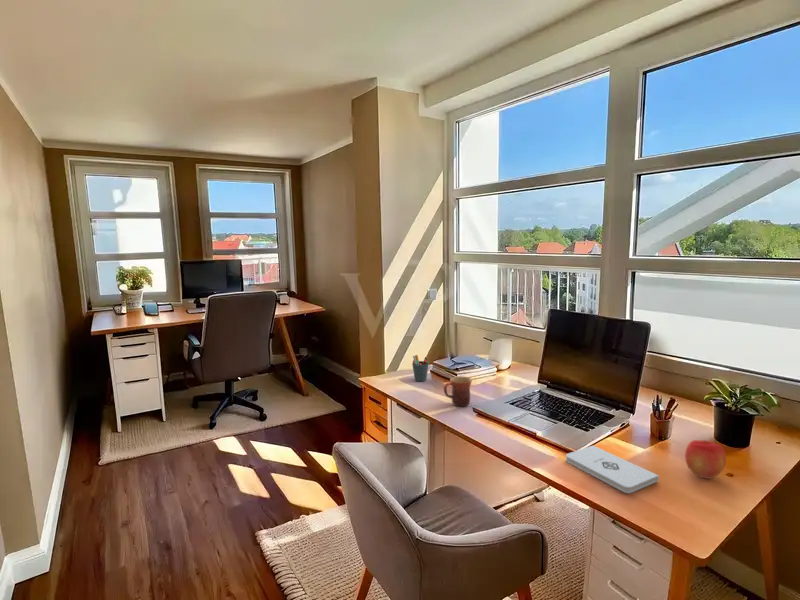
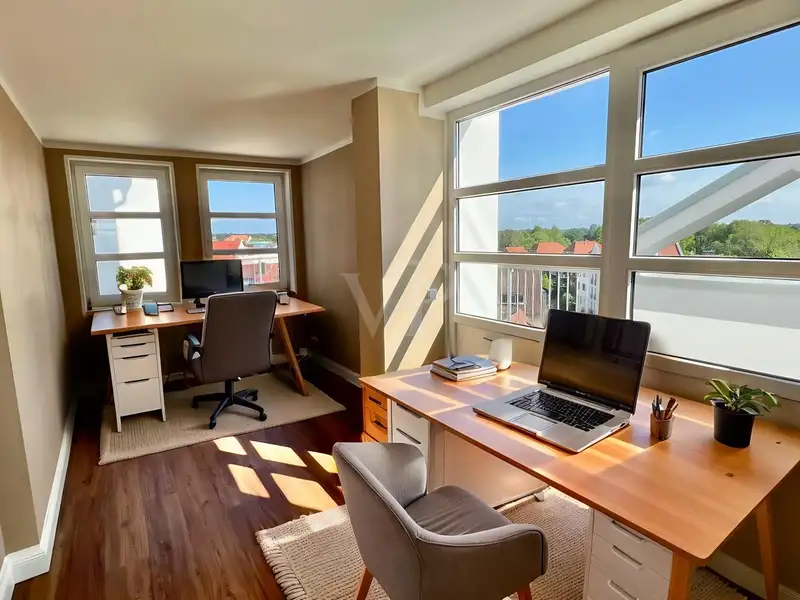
- mug [443,375,473,408]
- apple [684,439,727,480]
- pen holder [411,354,430,382]
- notepad [565,444,660,494]
